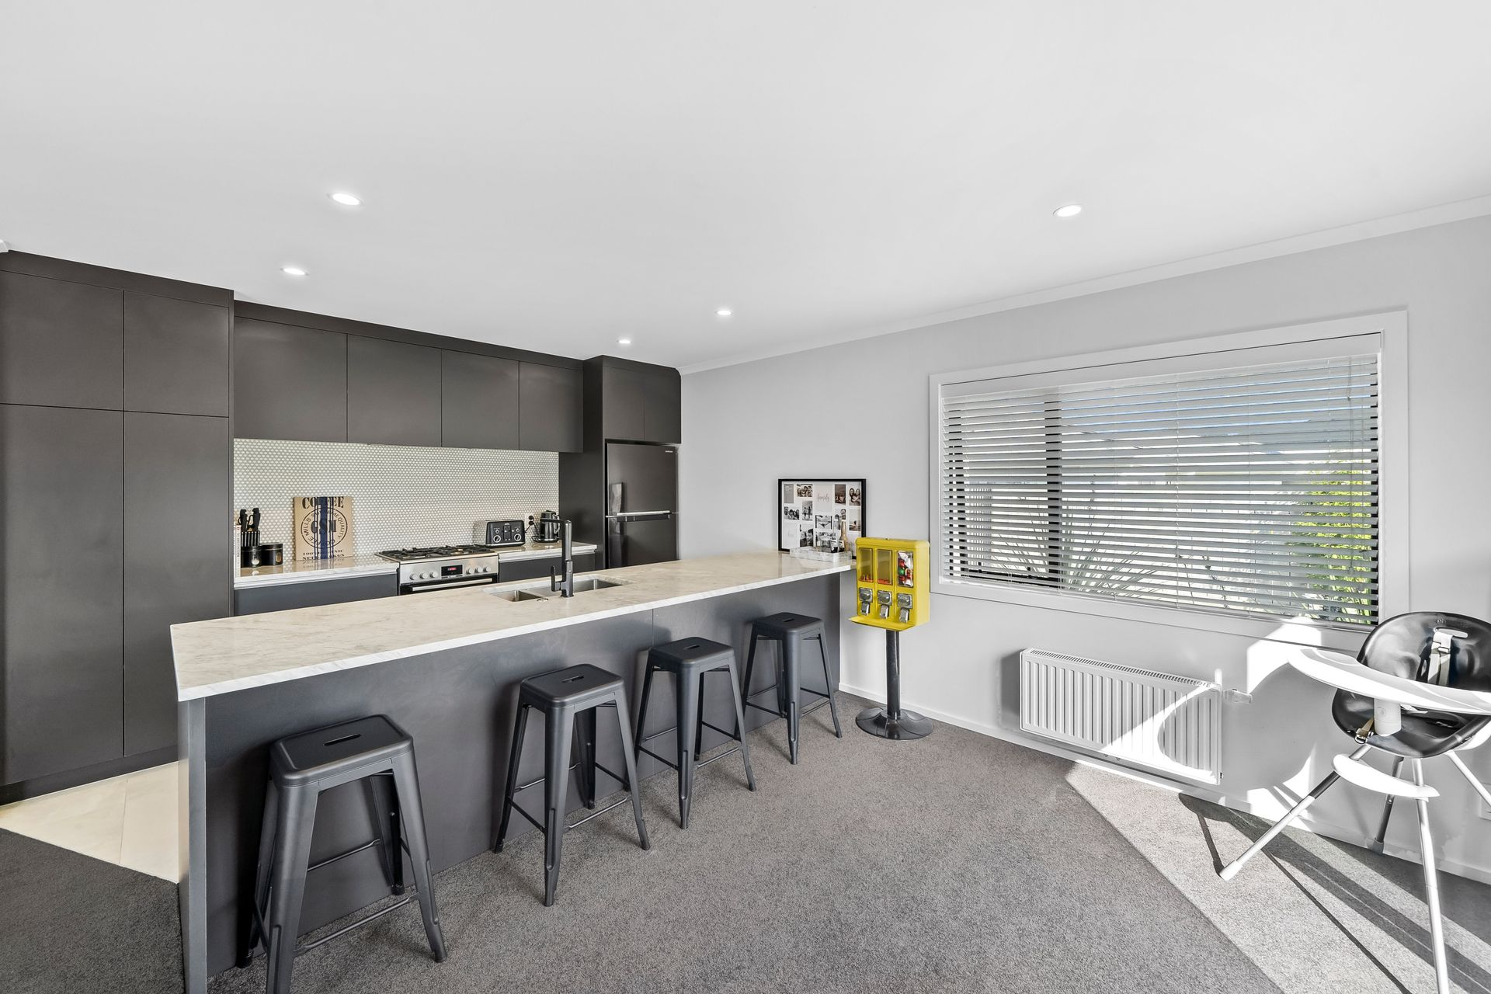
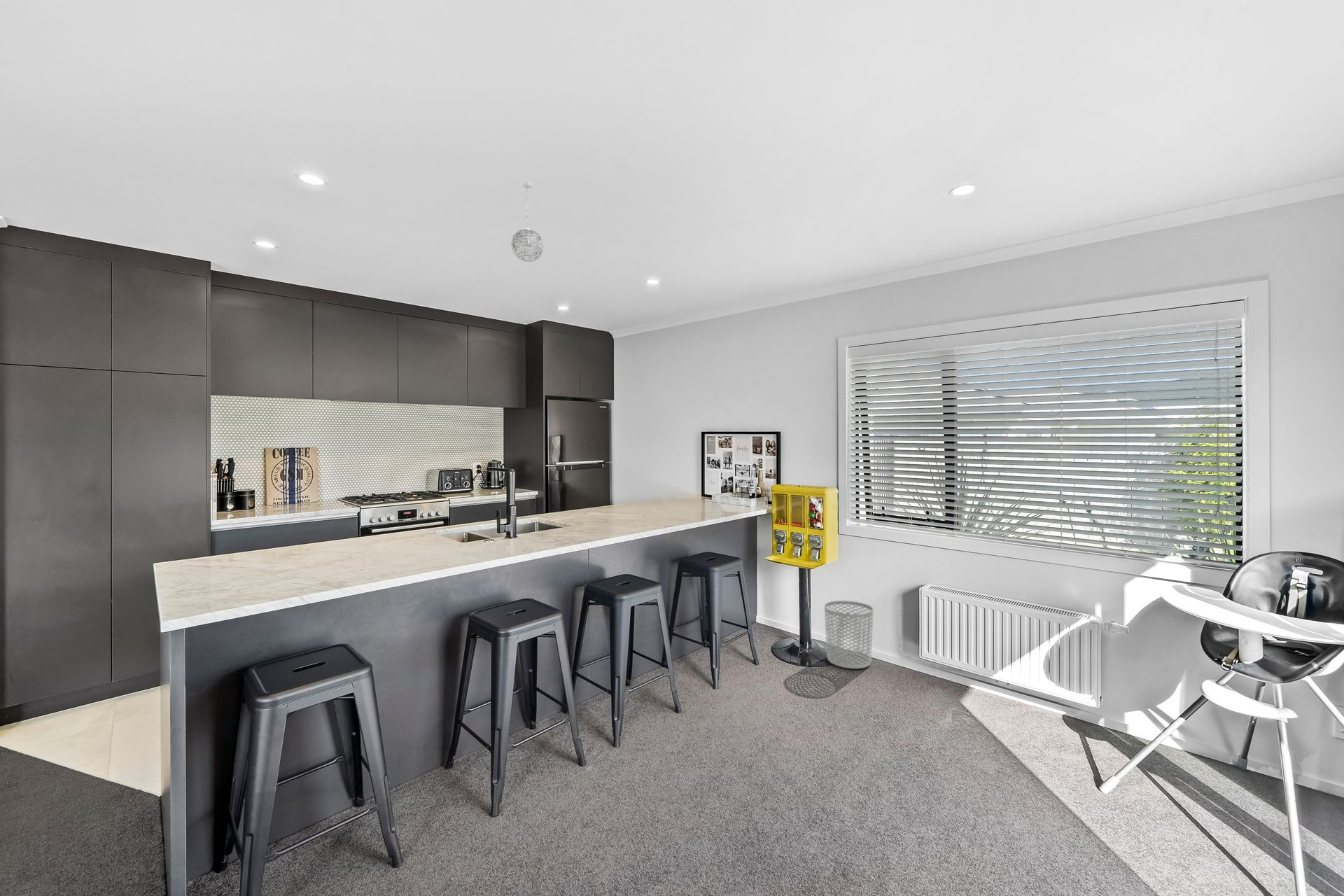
+ waste bin [824,600,874,669]
+ pendant light [511,181,545,262]
